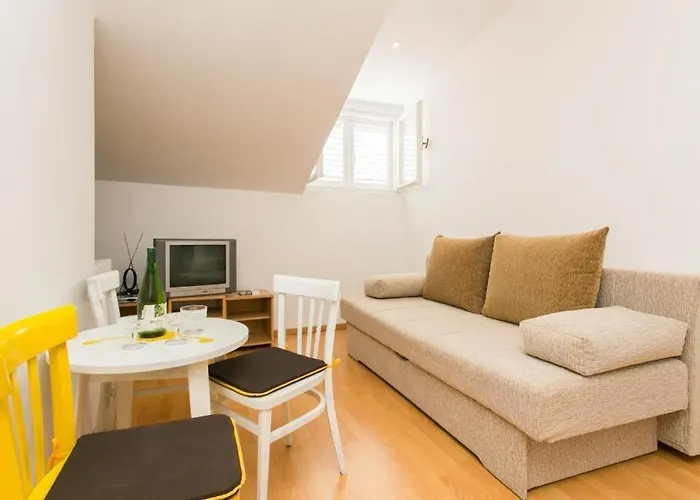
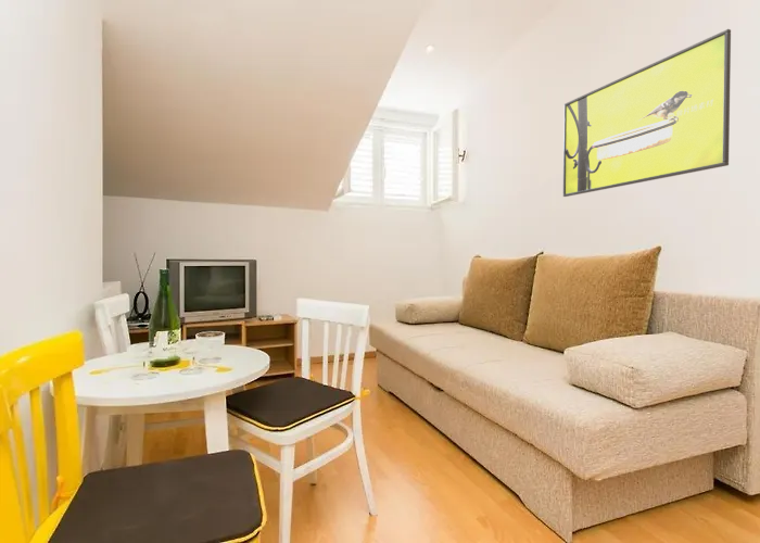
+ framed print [562,28,732,198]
